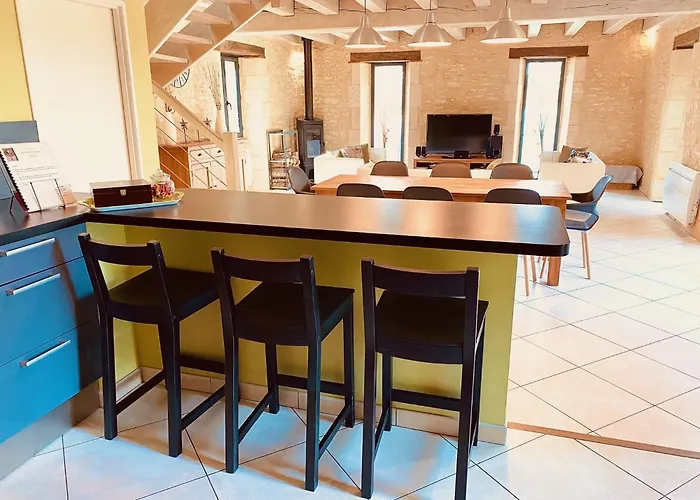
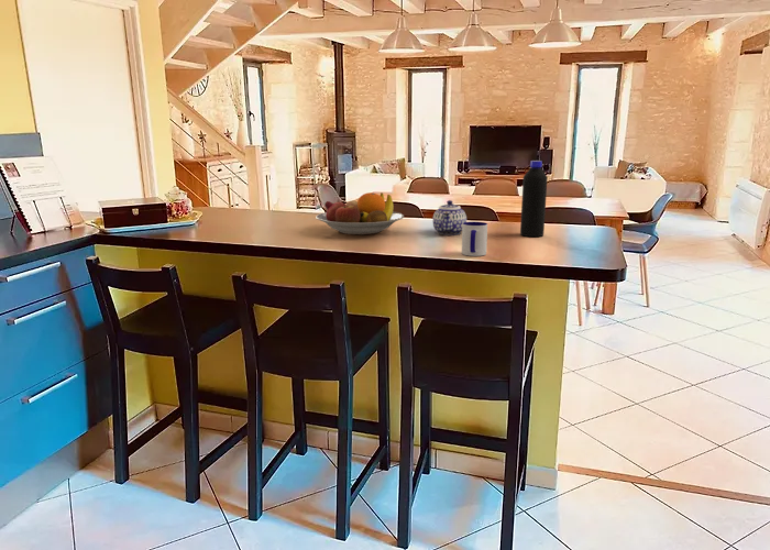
+ bottle [519,160,549,238]
+ mug [461,221,488,257]
+ teapot [432,199,468,237]
+ fruit bowl [315,191,405,235]
